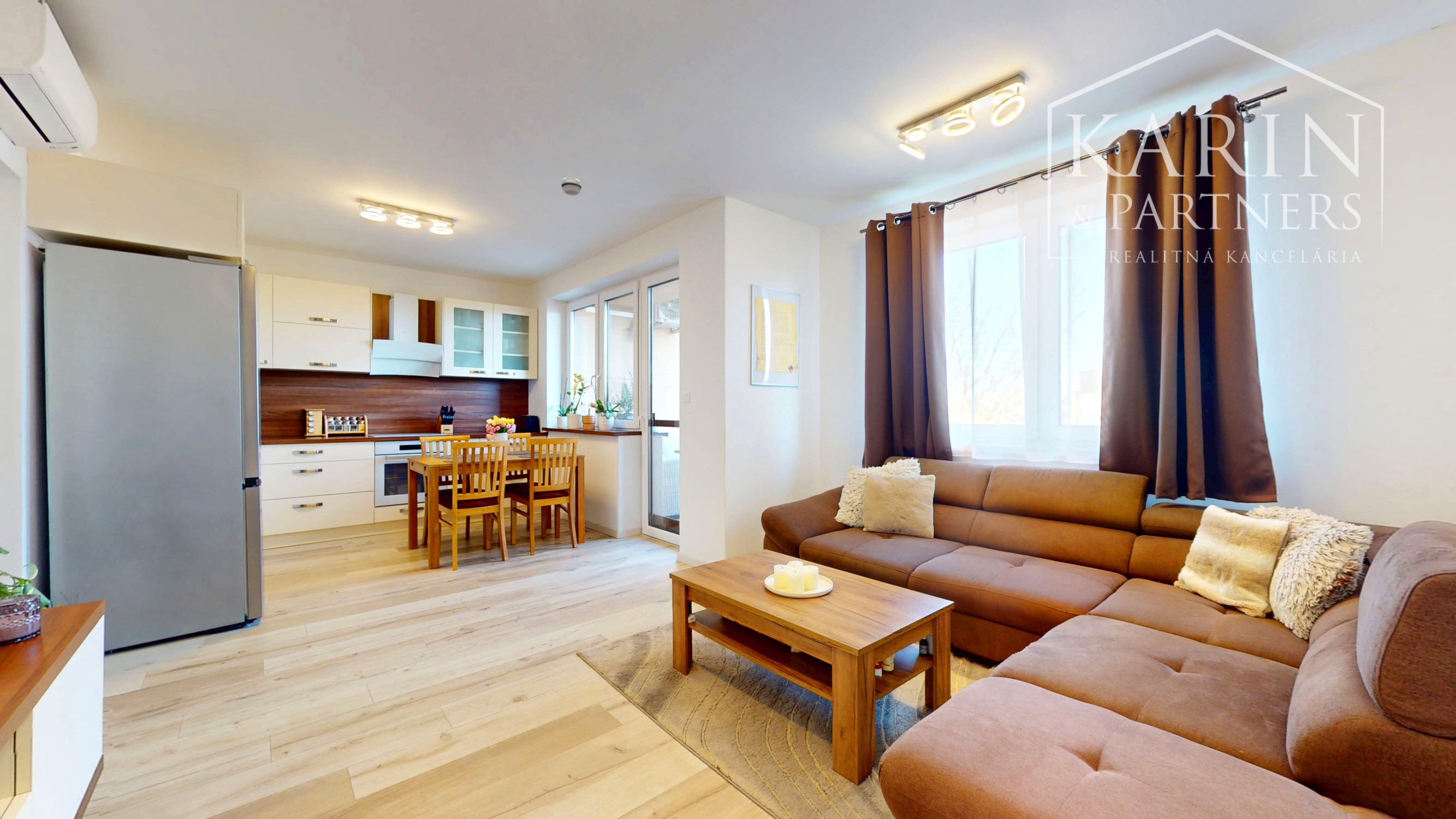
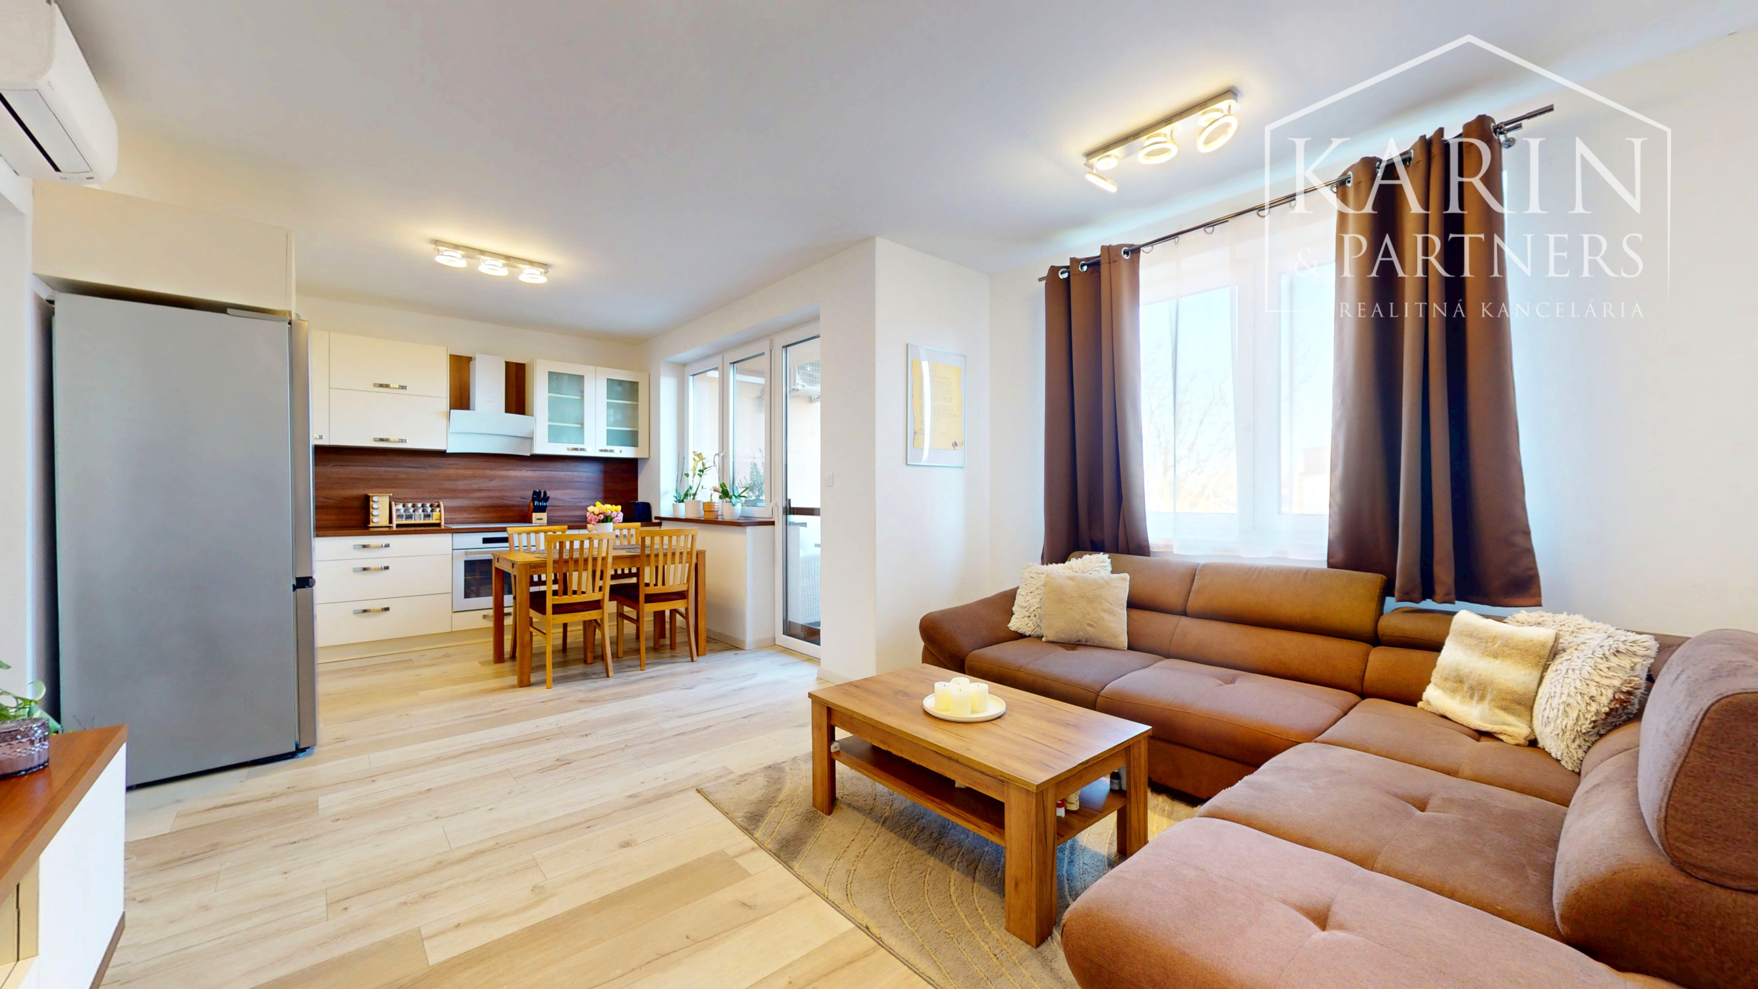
- smoke detector [561,177,582,196]
